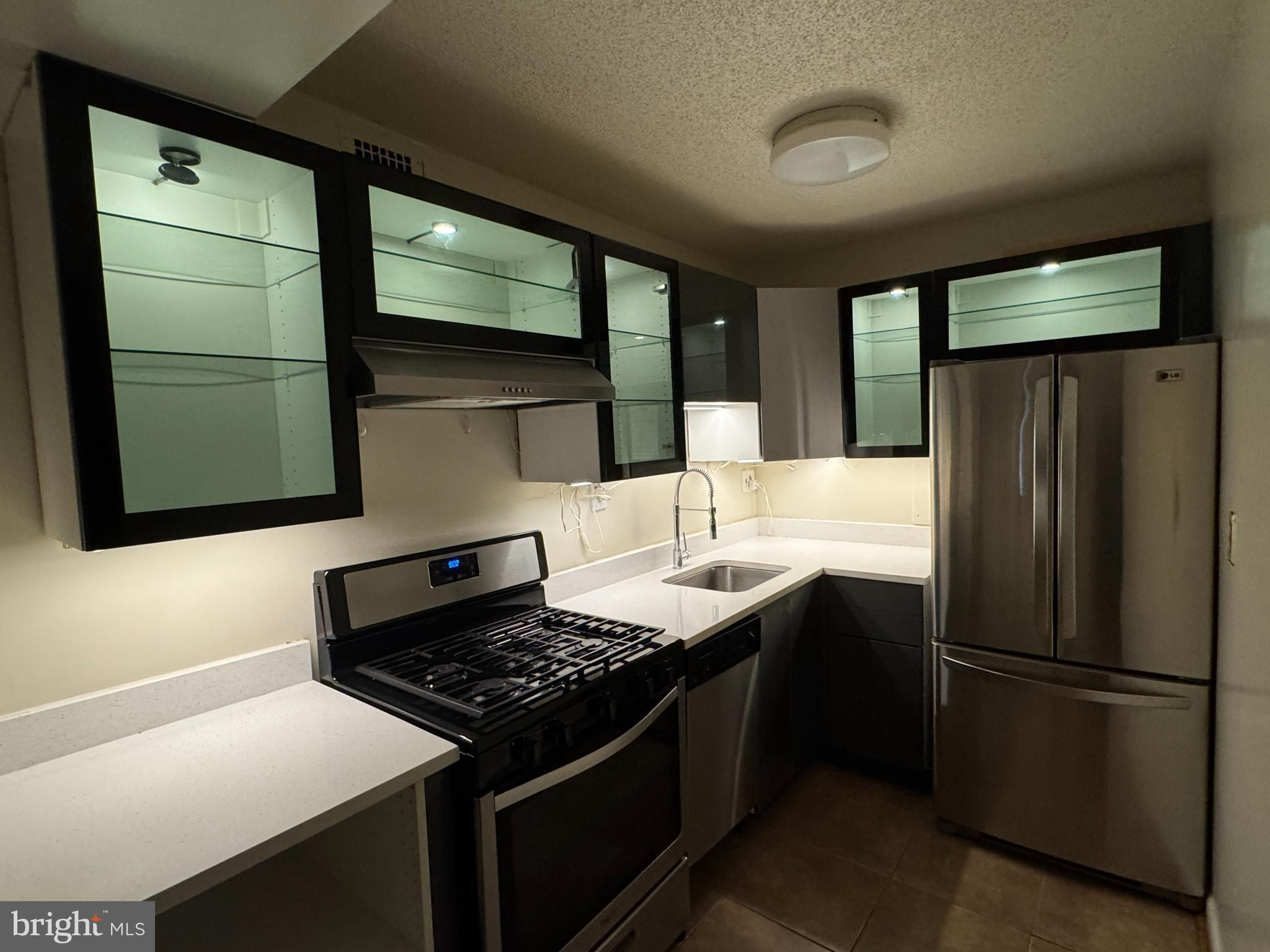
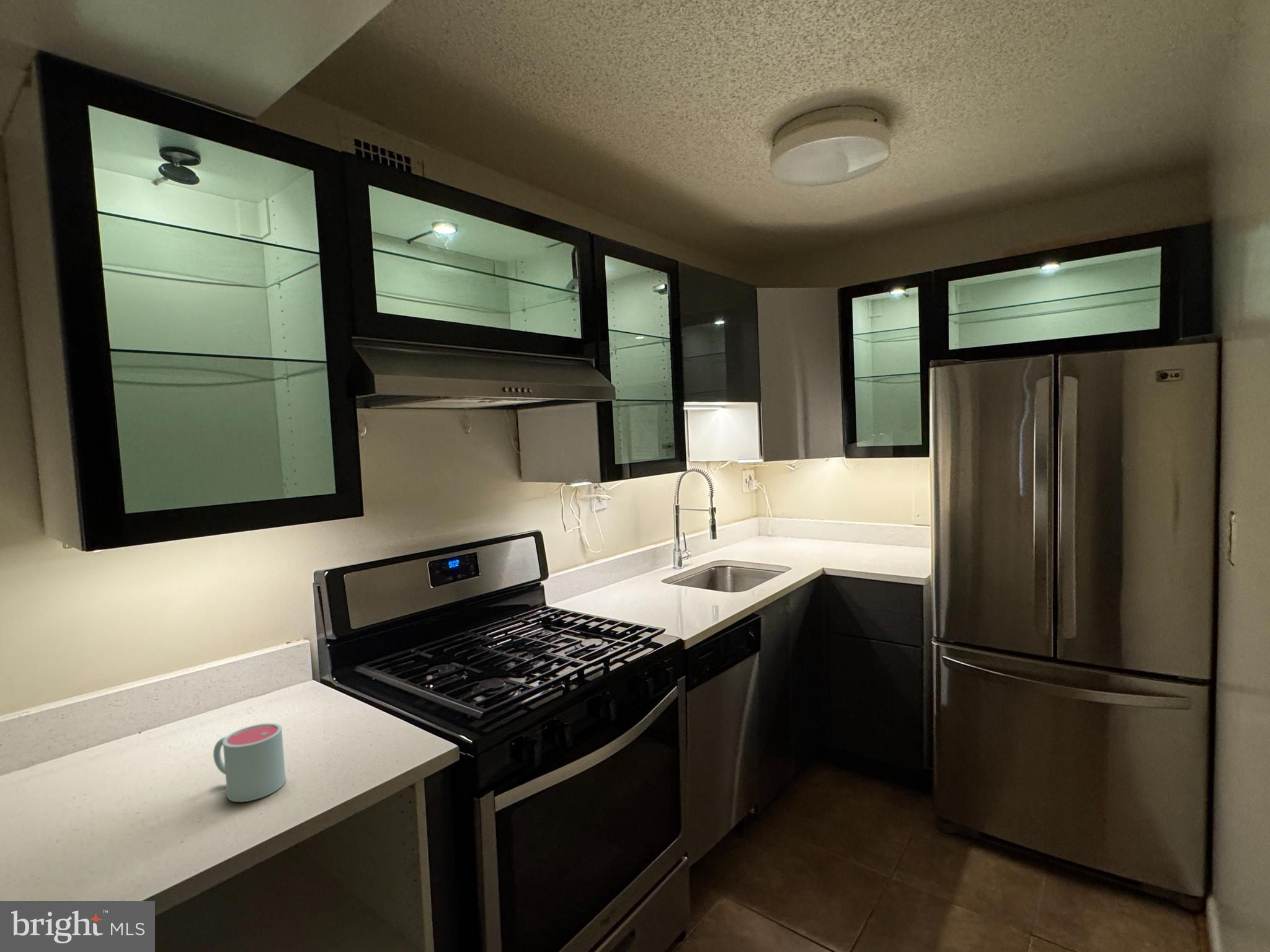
+ mug [213,723,286,803]
